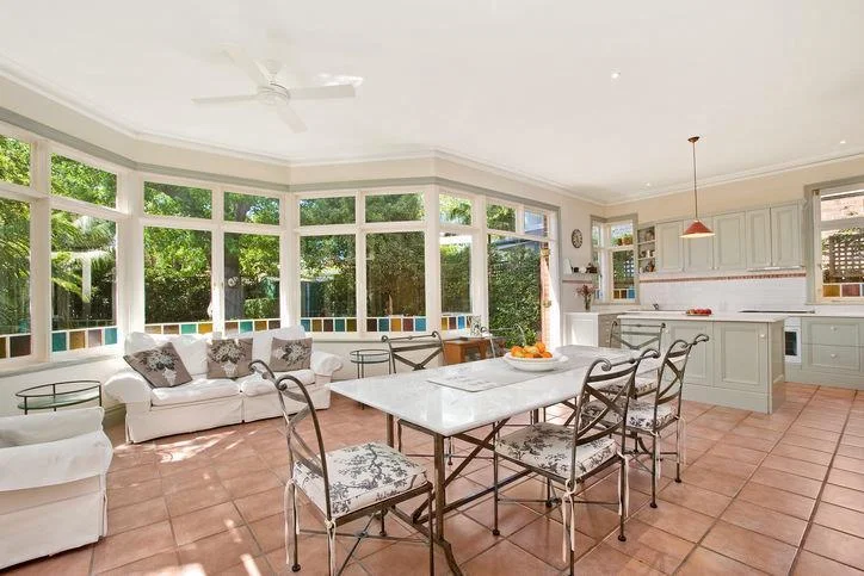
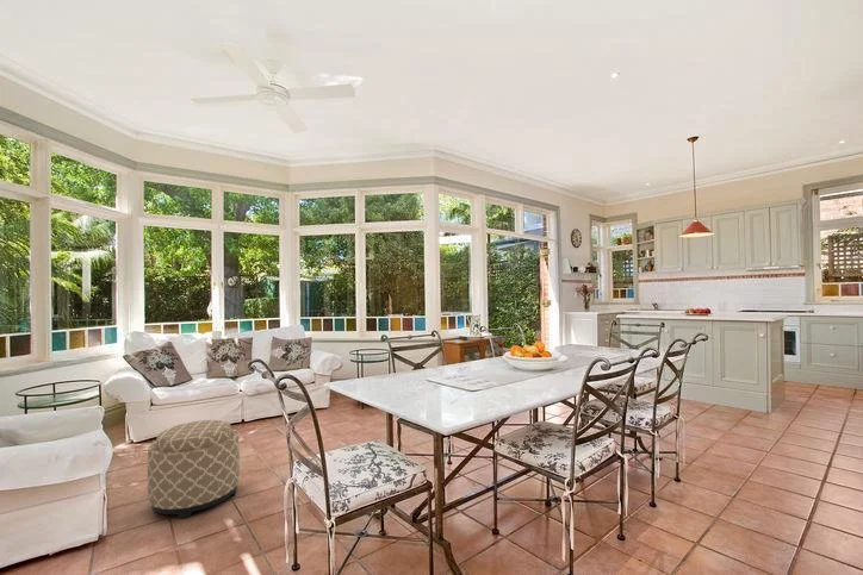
+ ottoman [147,419,241,520]
